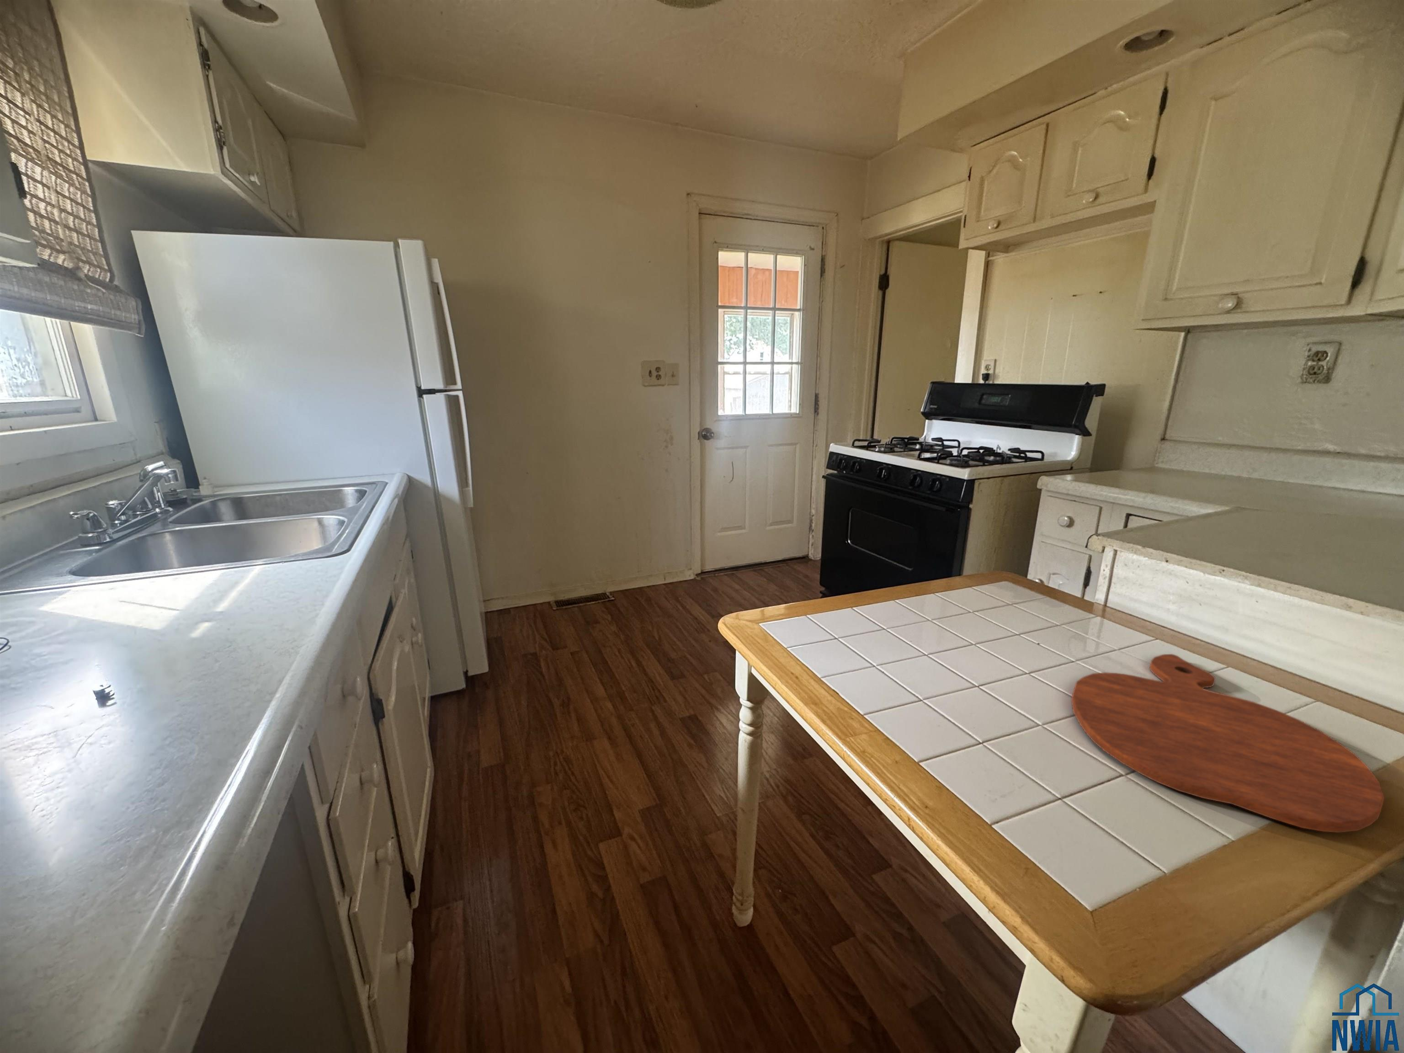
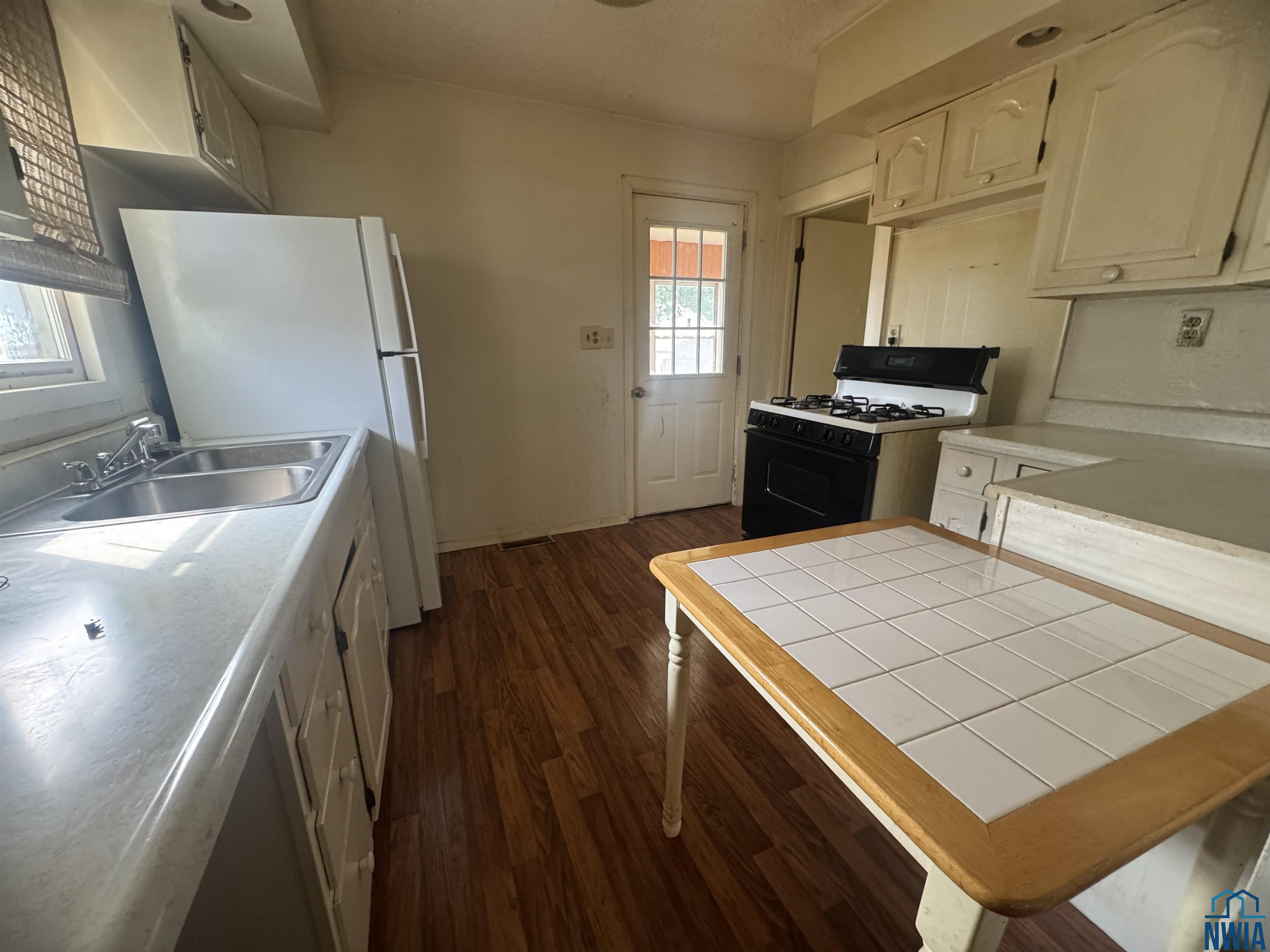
- cutting board [1071,654,1385,833]
